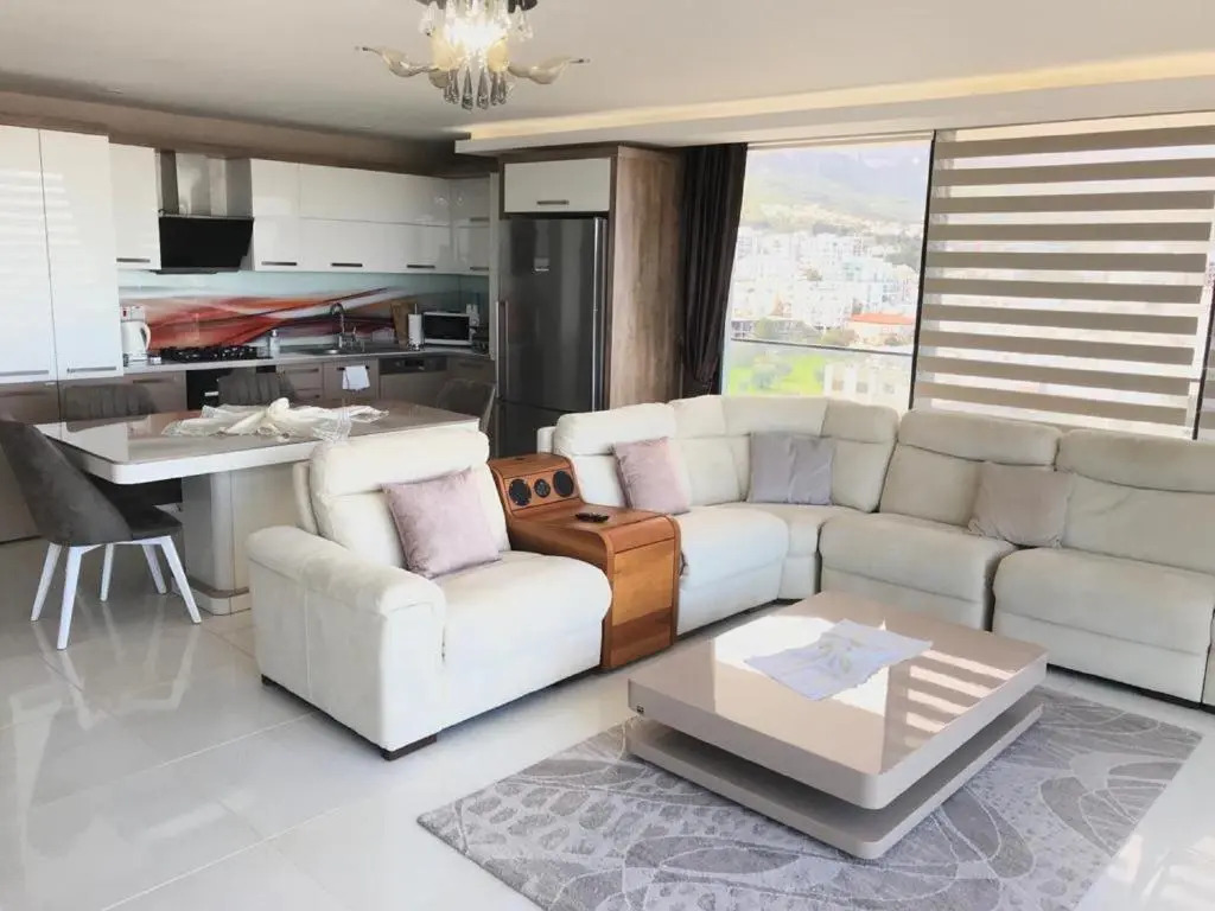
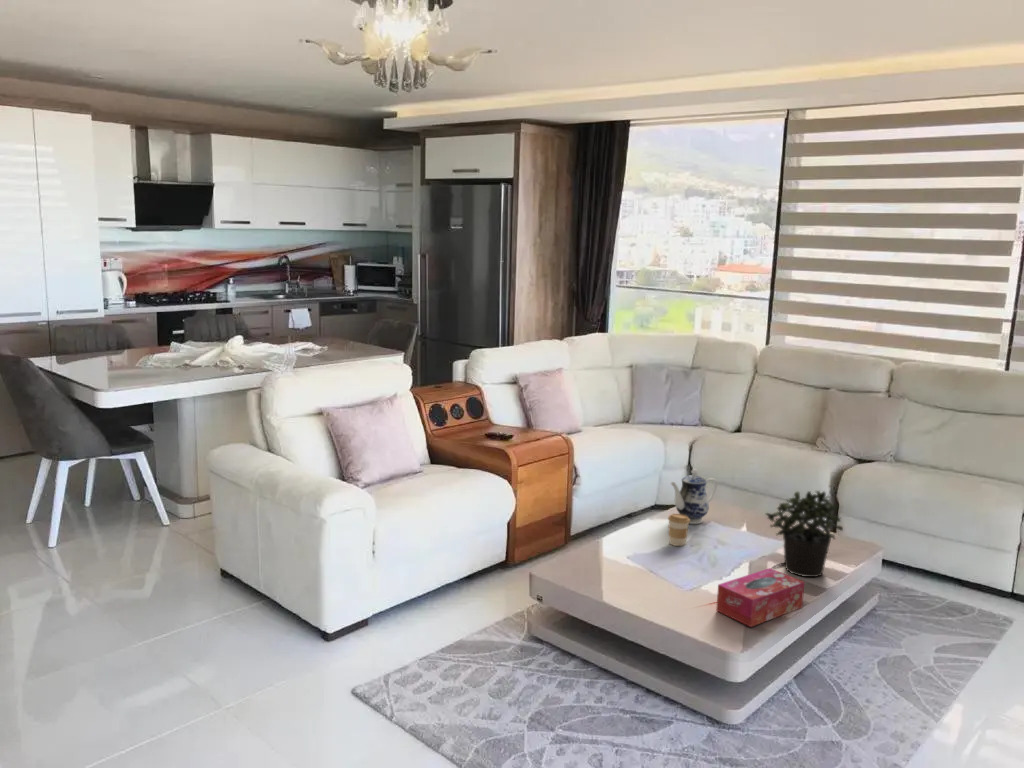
+ coffee cup [667,513,690,547]
+ teapot [670,468,718,525]
+ tissue box [715,567,805,628]
+ potted plant [764,489,844,578]
